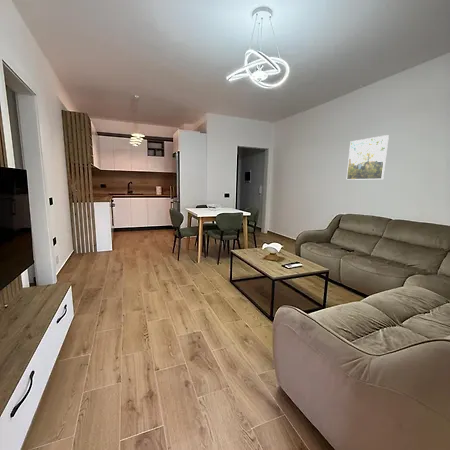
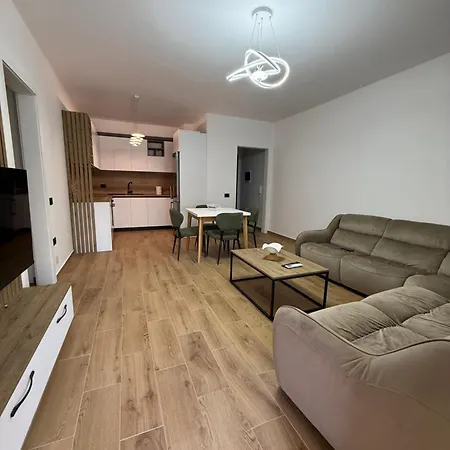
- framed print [346,134,390,181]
